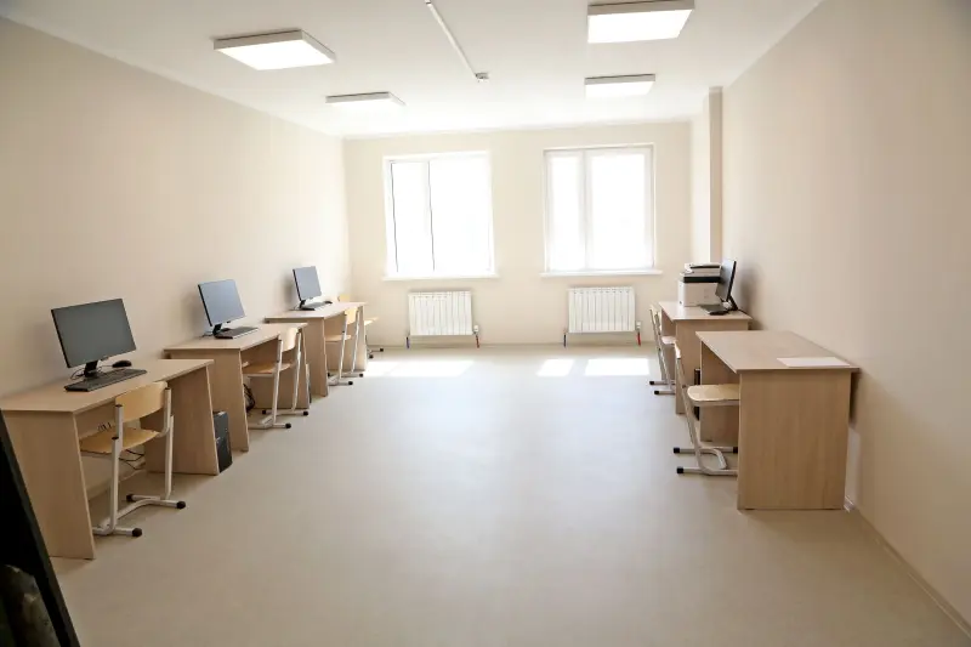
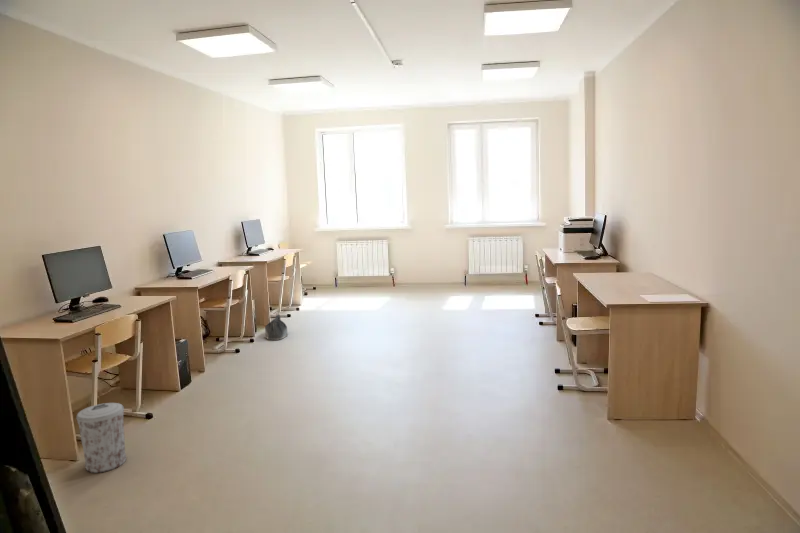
+ saddlebag [264,314,289,340]
+ trash can [75,402,127,474]
